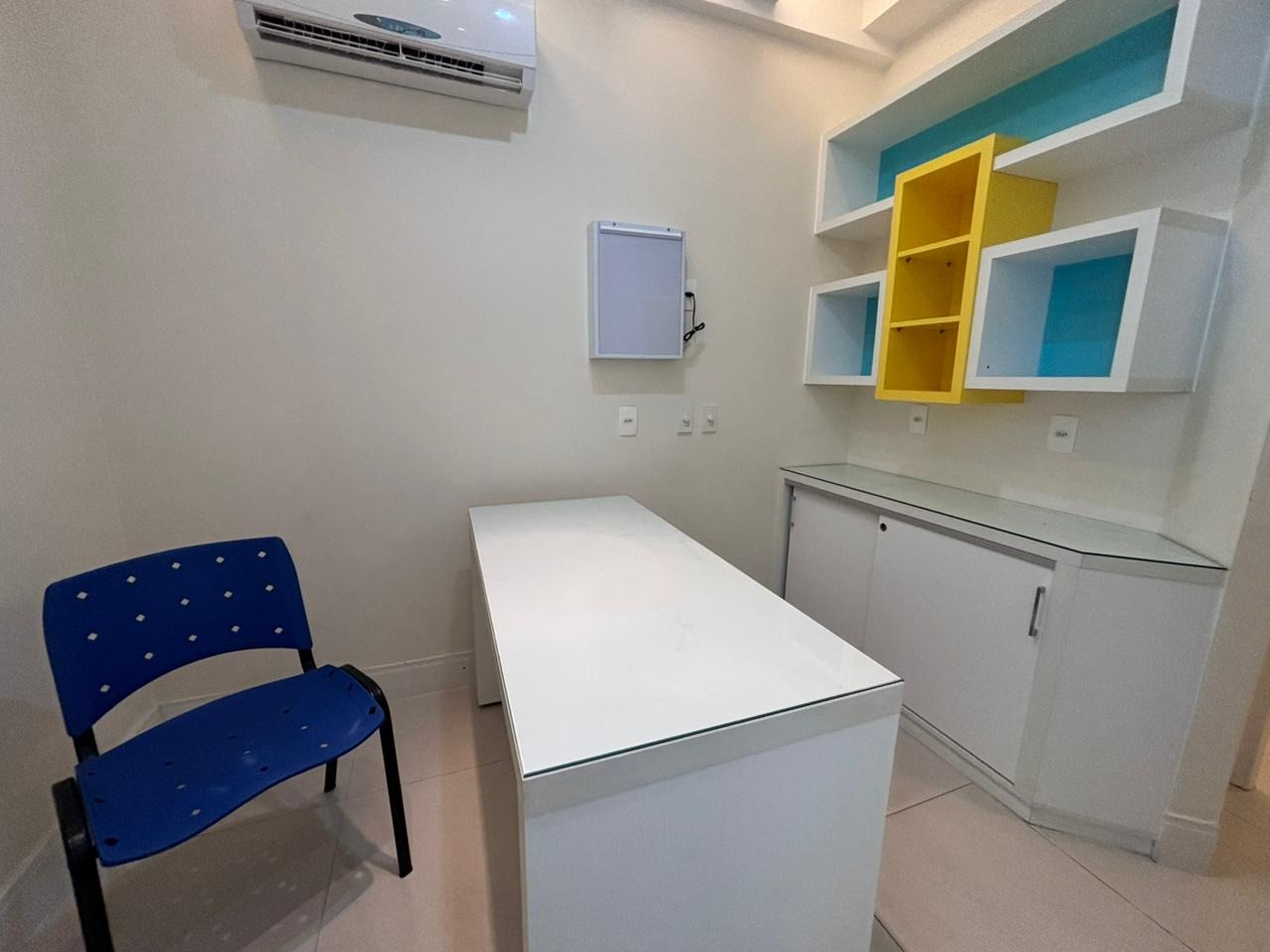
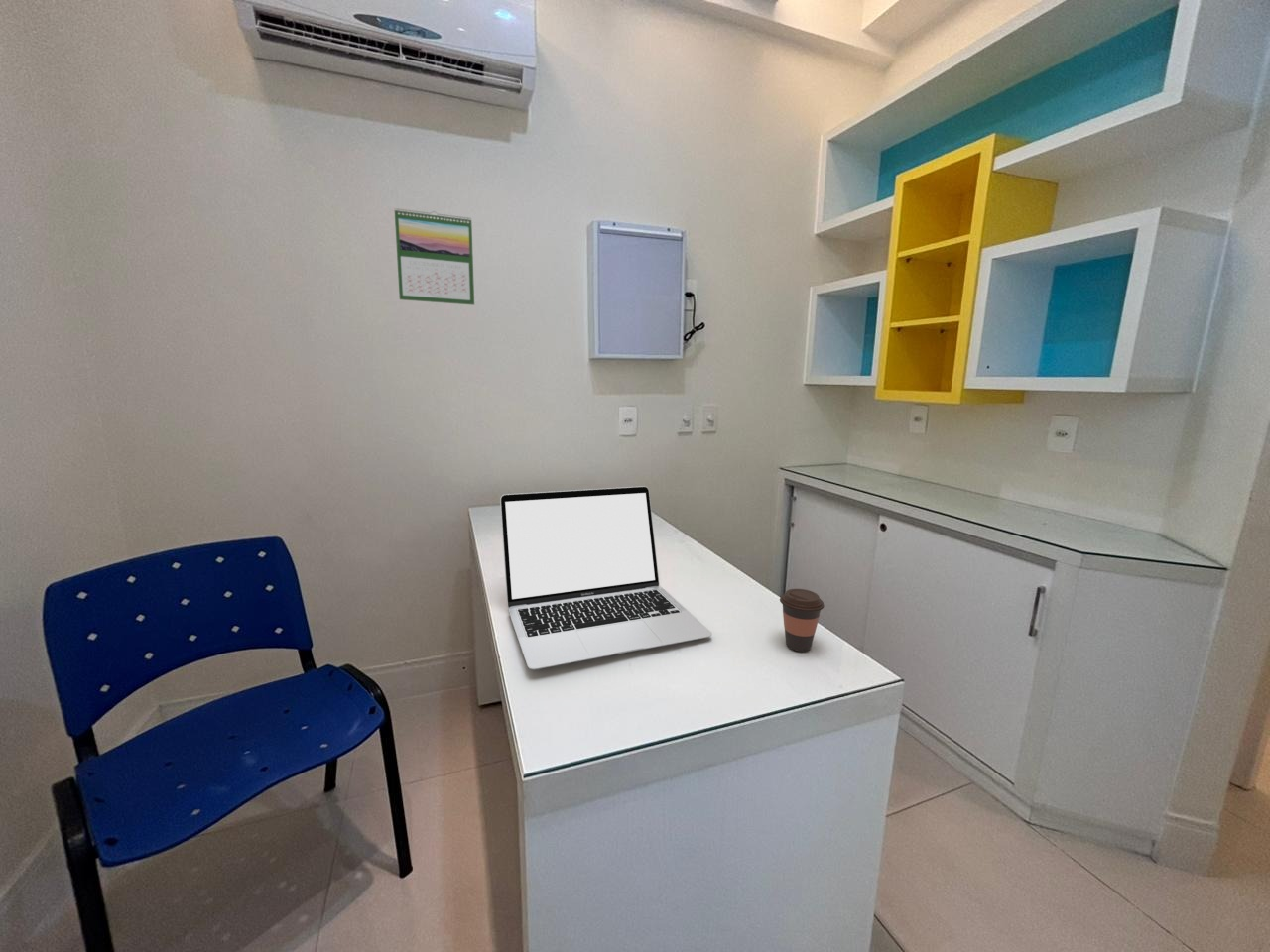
+ coffee cup [779,588,826,653]
+ laptop [499,485,713,670]
+ calendar [394,207,475,306]
